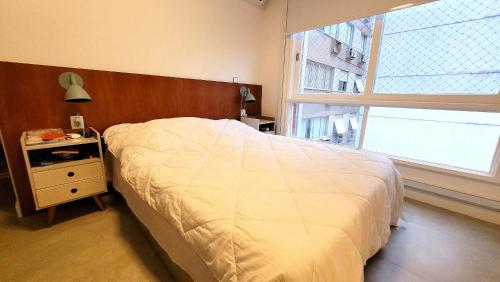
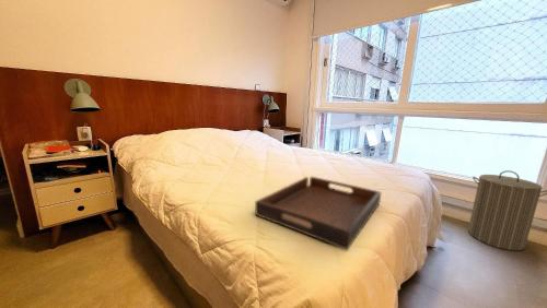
+ serving tray [254,176,383,251]
+ laundry hamper [467,169,547,251]
